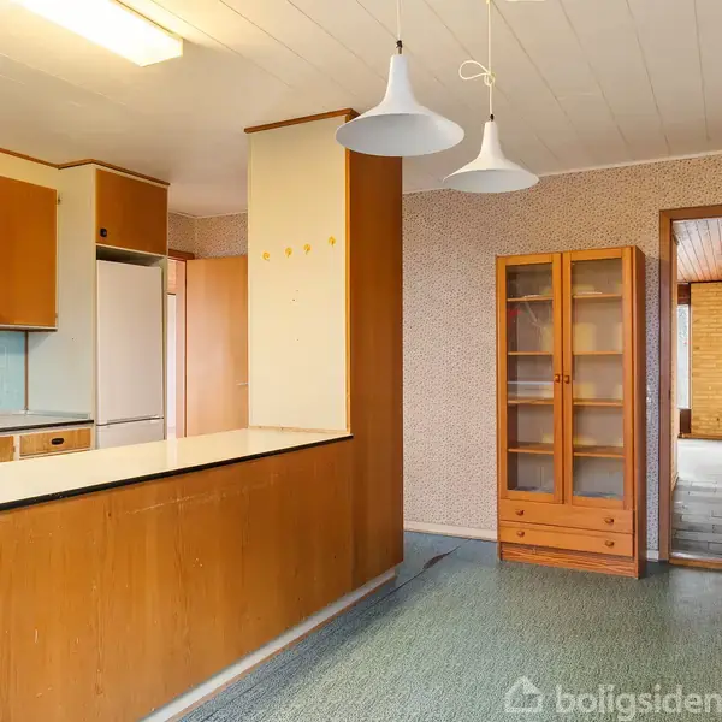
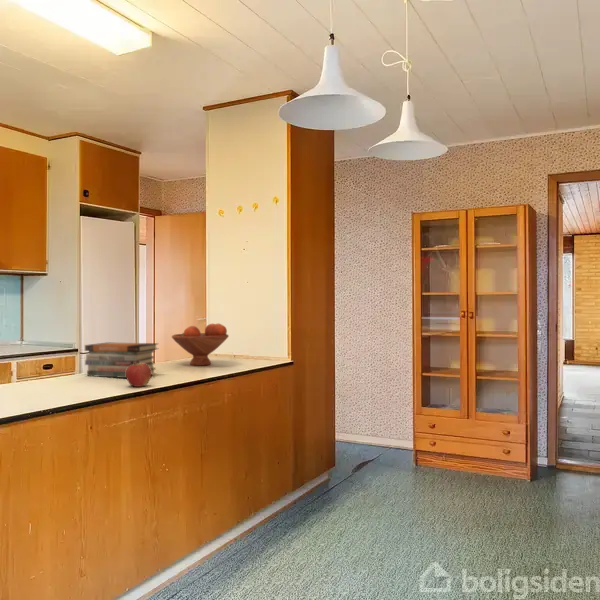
+ fruit bowl [171,323,230,367]
+ book stack [84,341,159,379]
+ apple [126,362,152,388]
